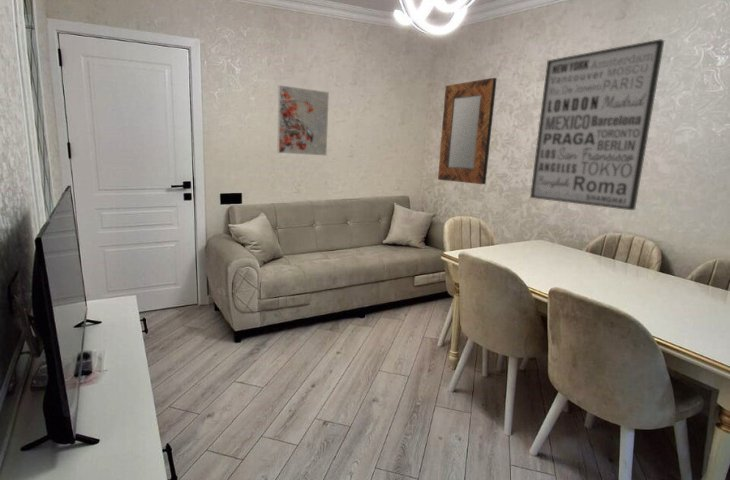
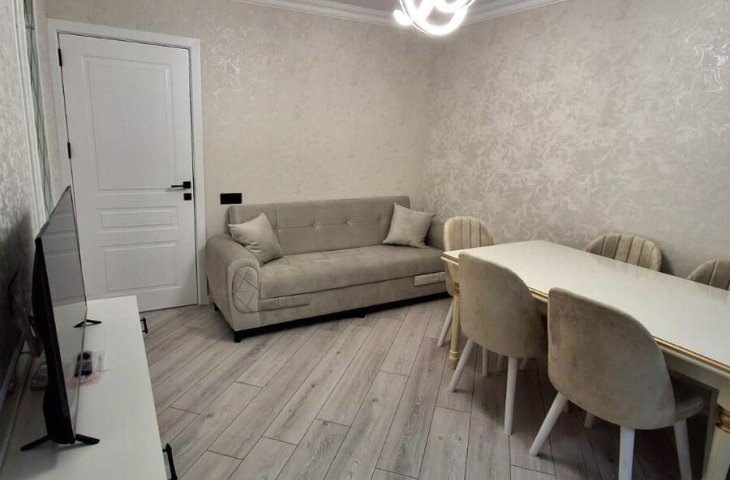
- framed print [276,84,330,157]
- wall art [529,38,665,211]
- home mirror [437,77,498,185]
